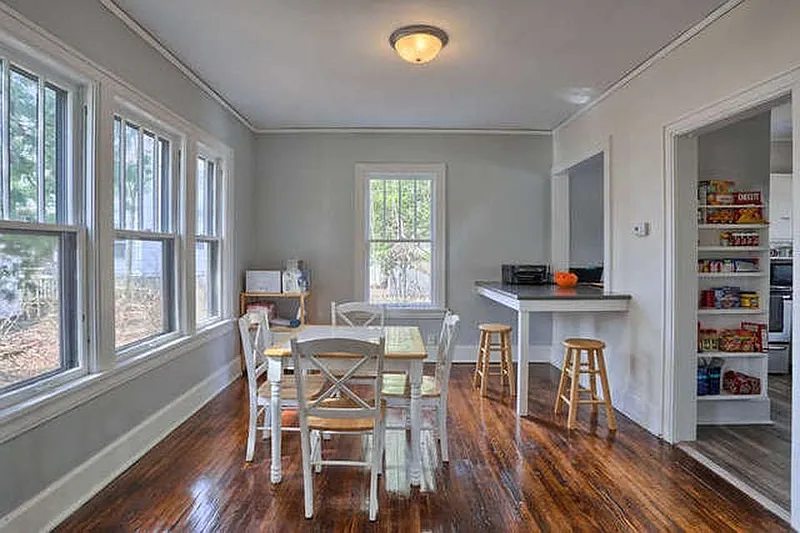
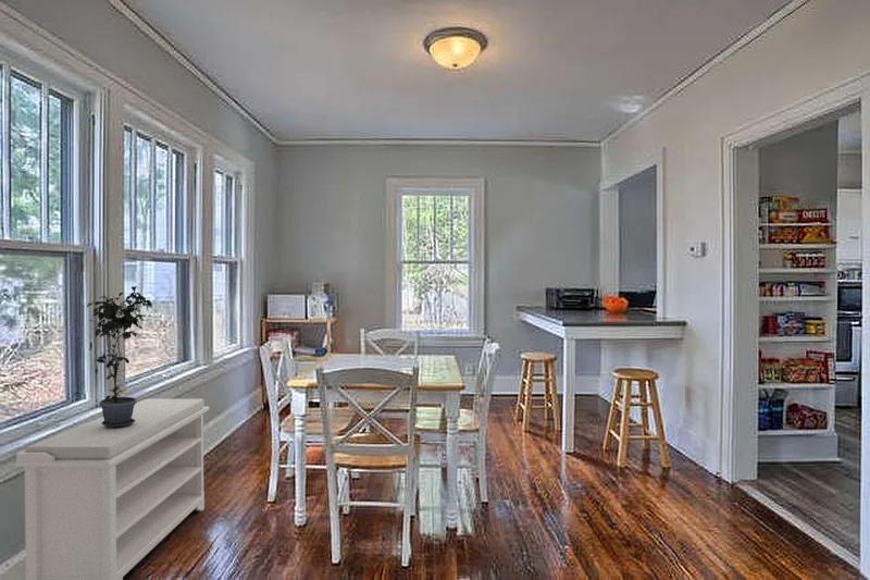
+ potted plant [86,285,153,428]
+ bench [15,397,210,580]
